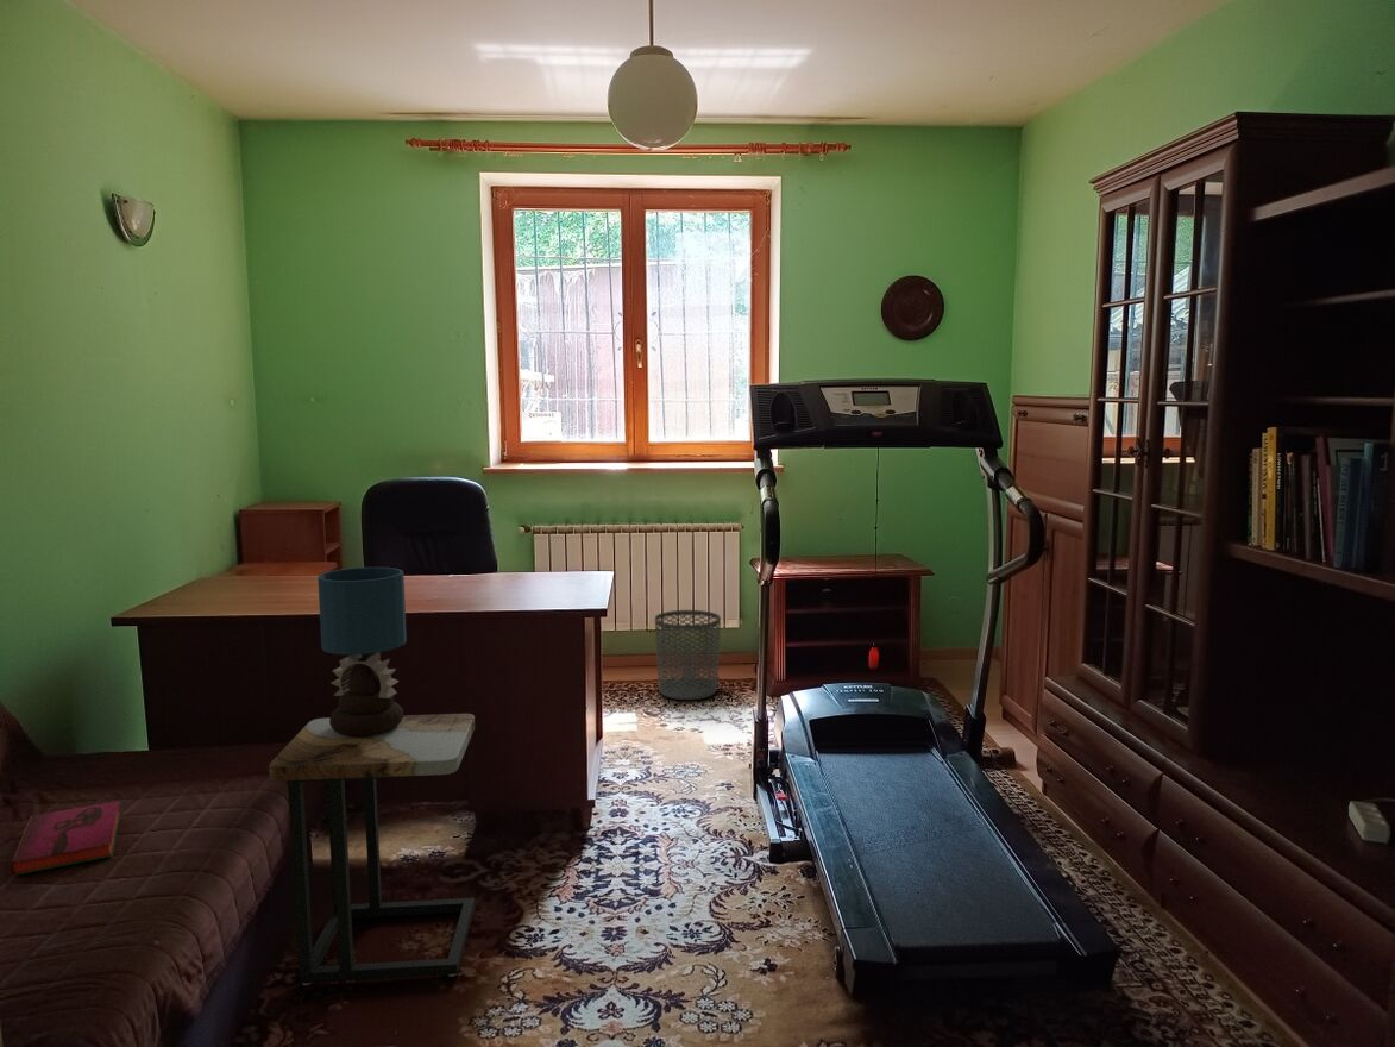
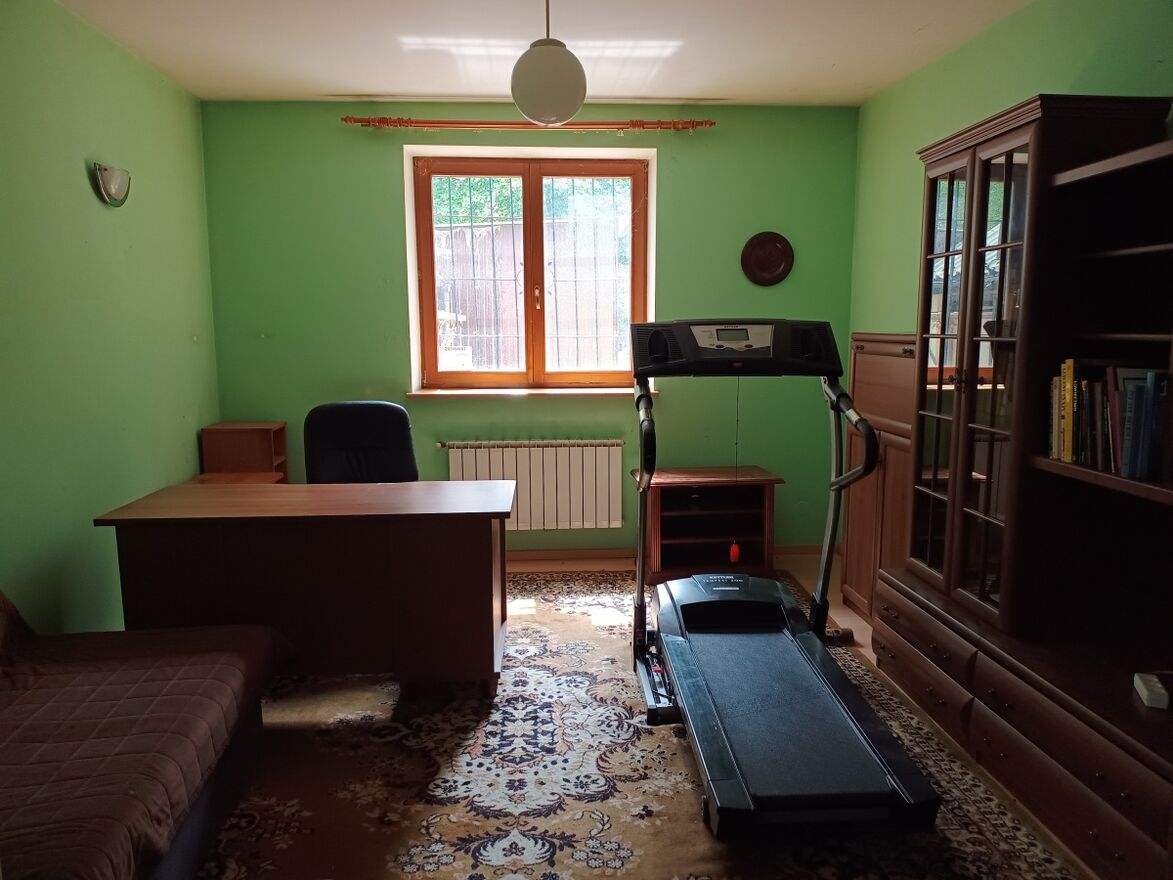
- table lamp [316,566,408,736]
- side table [268,713,476,986]
- waste bin [654,609,722,701]
- hardback book [10,800,121,877]
